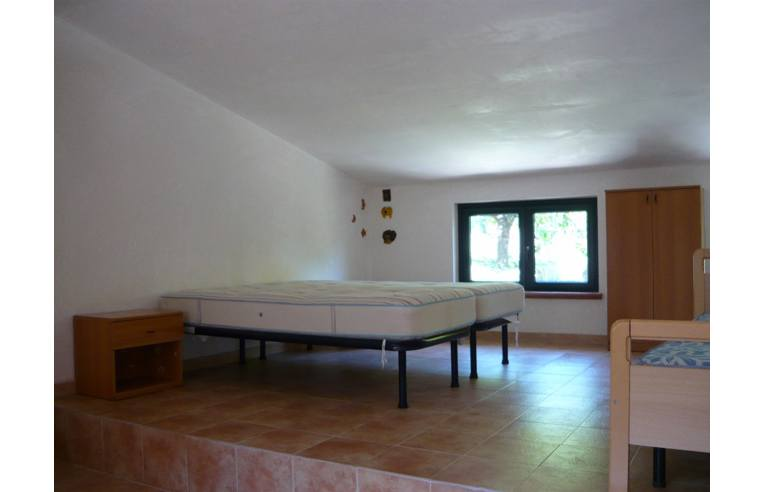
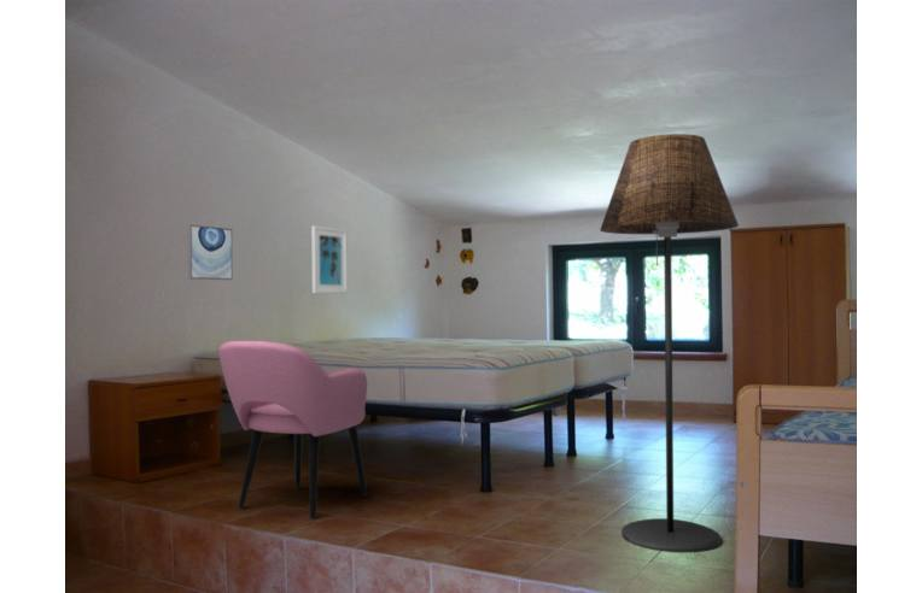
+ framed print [310,224,349,294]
+ floor lamp [599,133,740,554]
+ armchair [217,340,369,521]
+ wall art [186,223,234,281]
